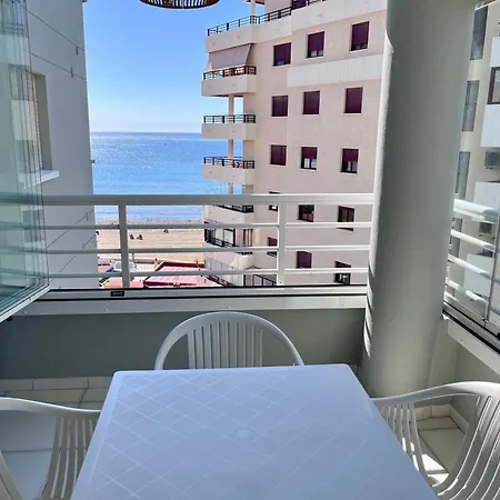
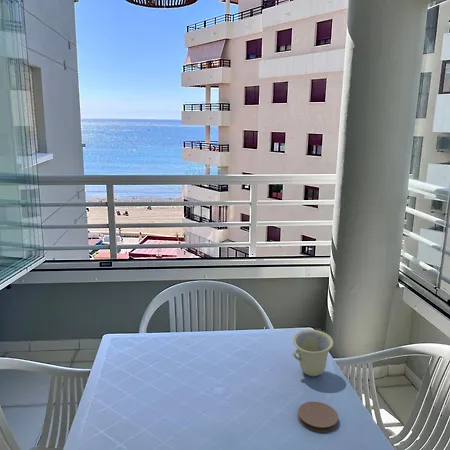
+ coaster [297,401,339,433]
+ cup [292,329,334,377]
